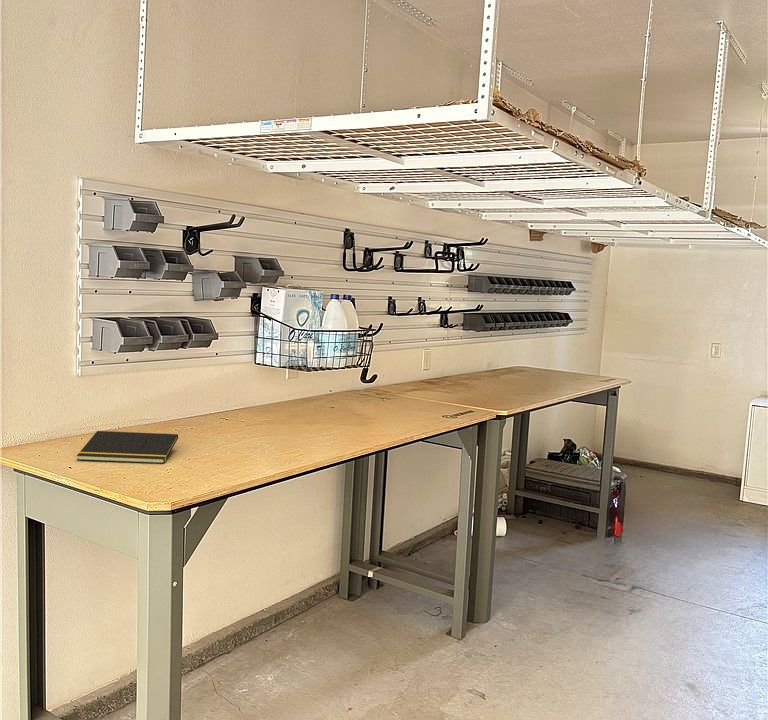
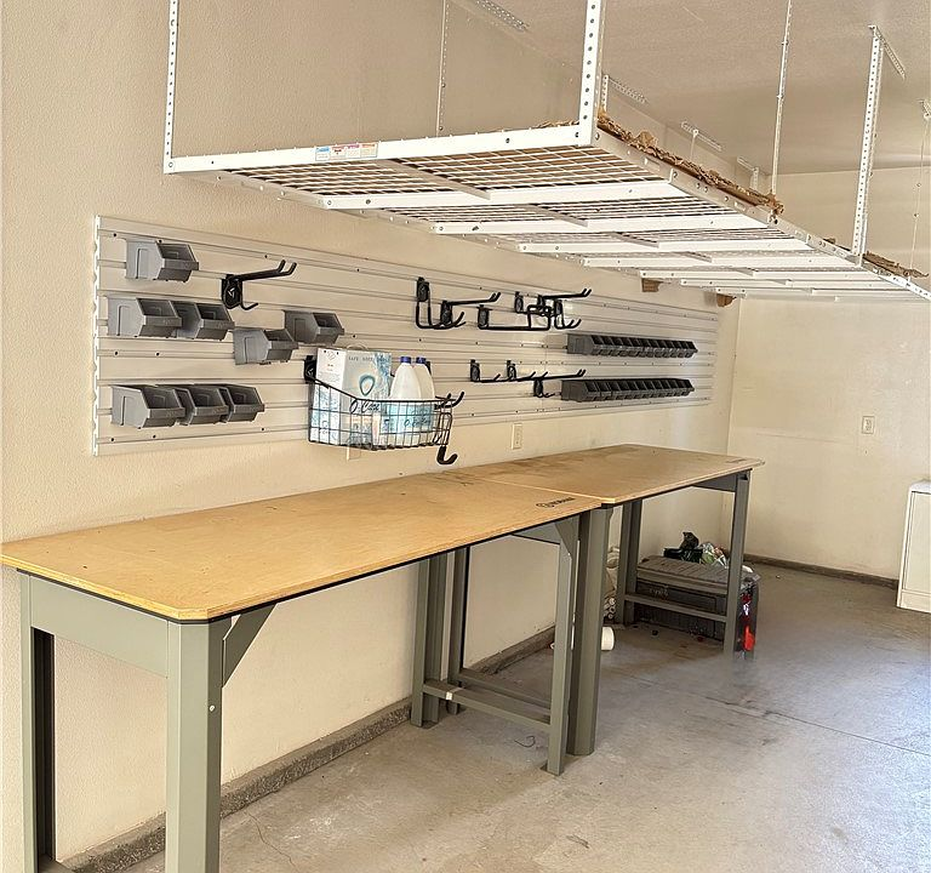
- notepad [76,430,179,465]
